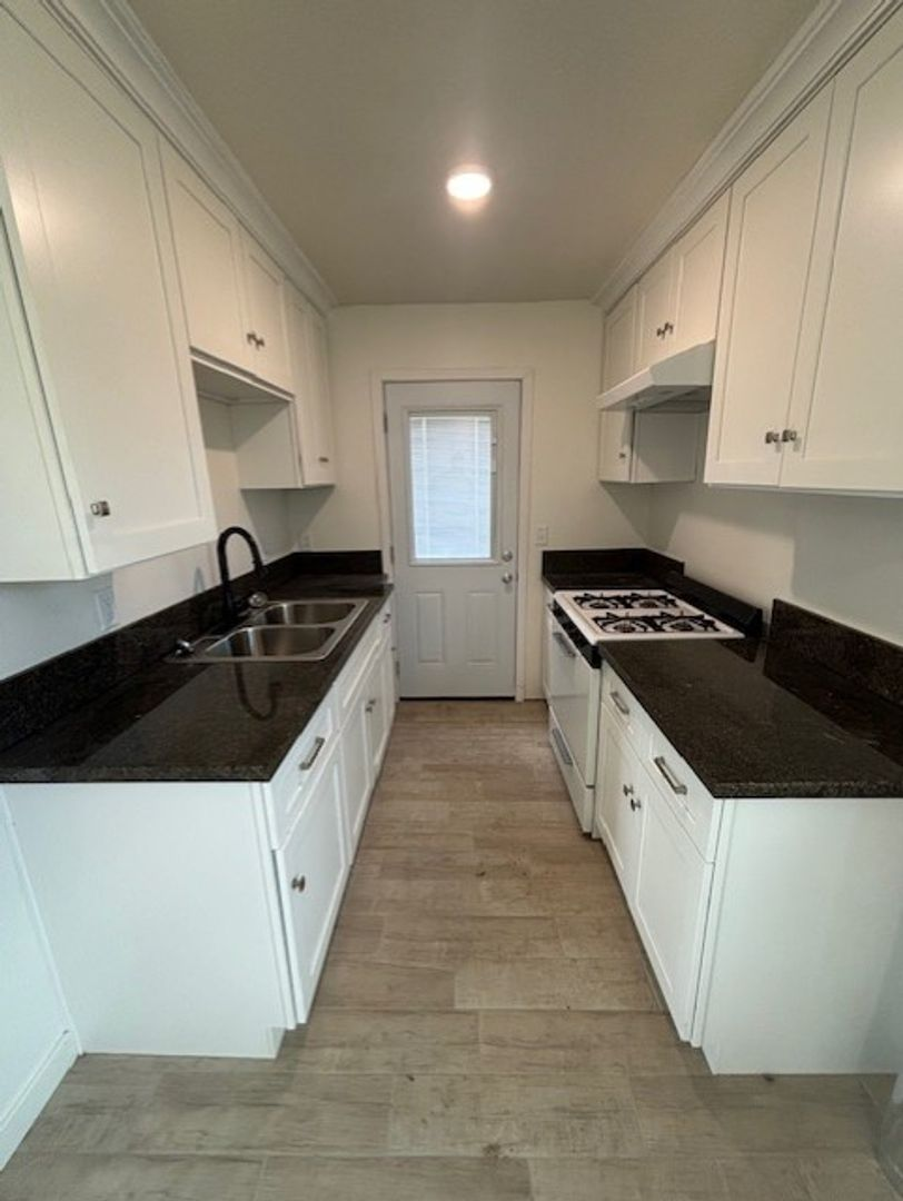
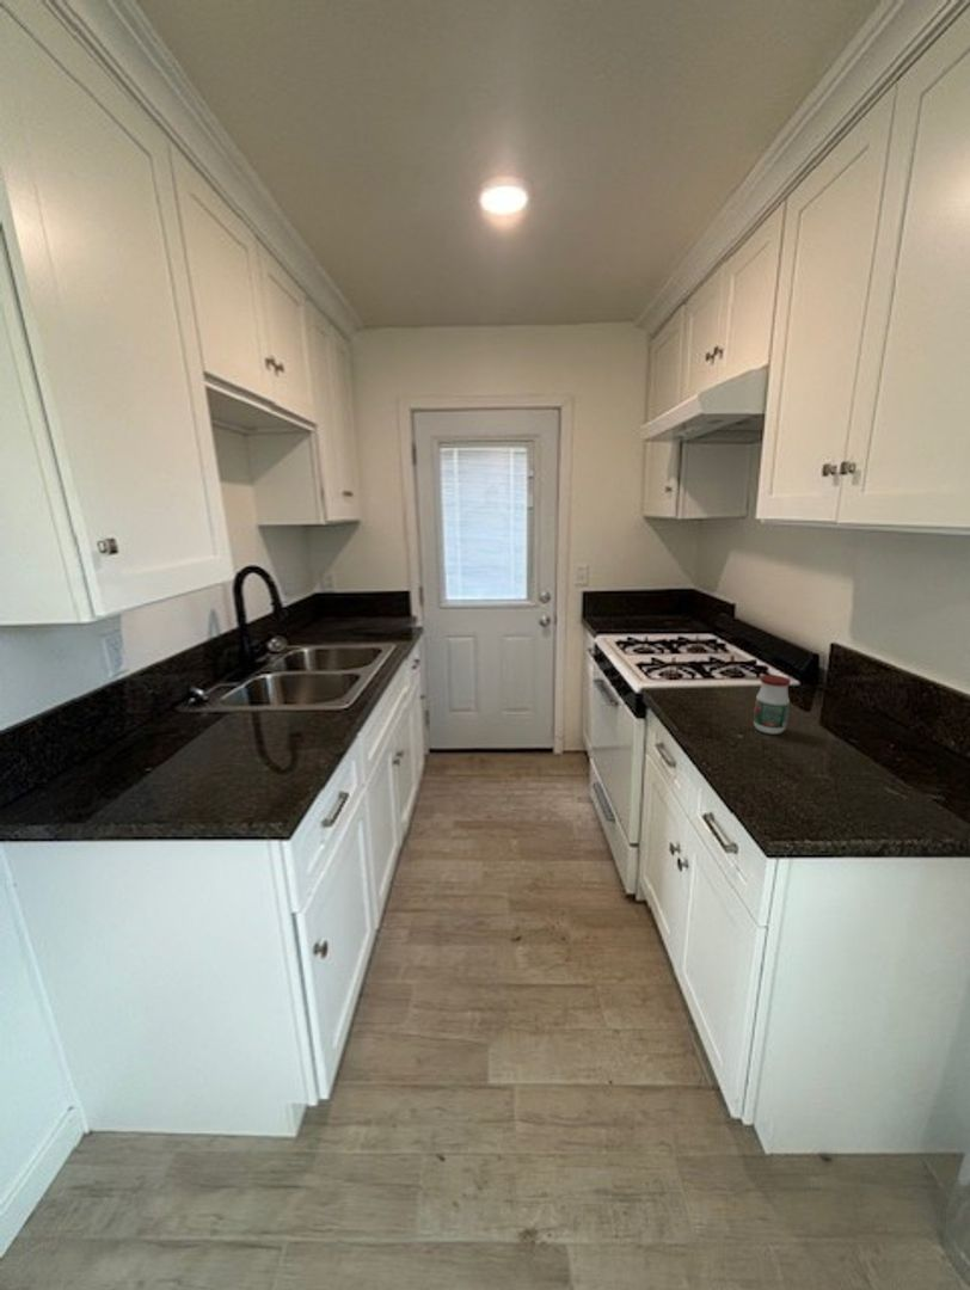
+ jar [753,674,792,735]
